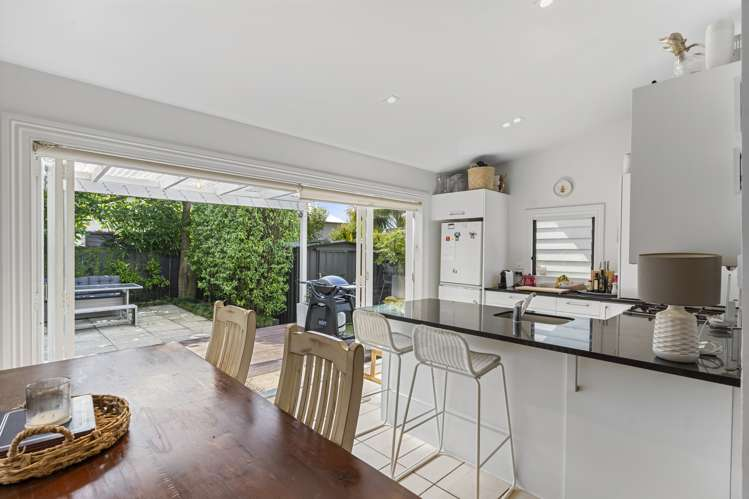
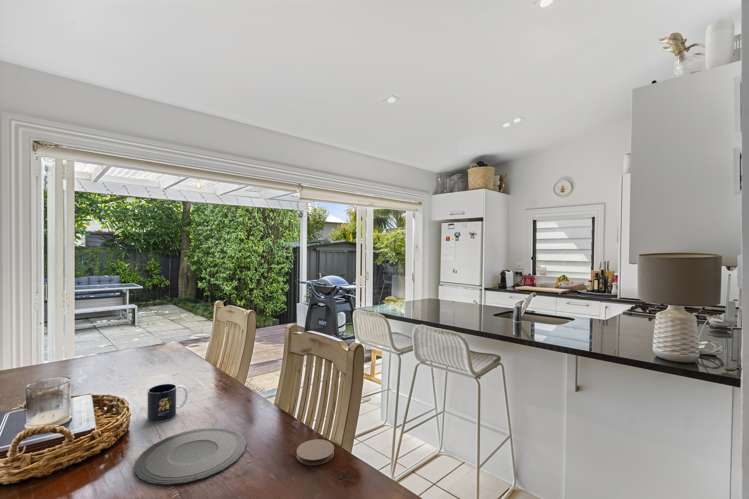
+ coaster [296,438,335,466]
+ plate [133,427,247,486]
+ mug [146,383,189,423]
